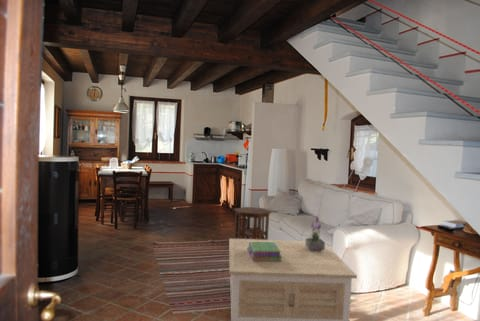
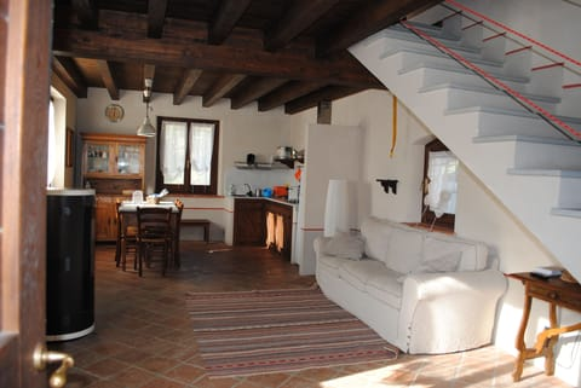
- potted plant [305,213,326,251]
- stack of books [247,242,282,262]
- coffee table [228,238,358,321]
- side table [232,206,272,240]
